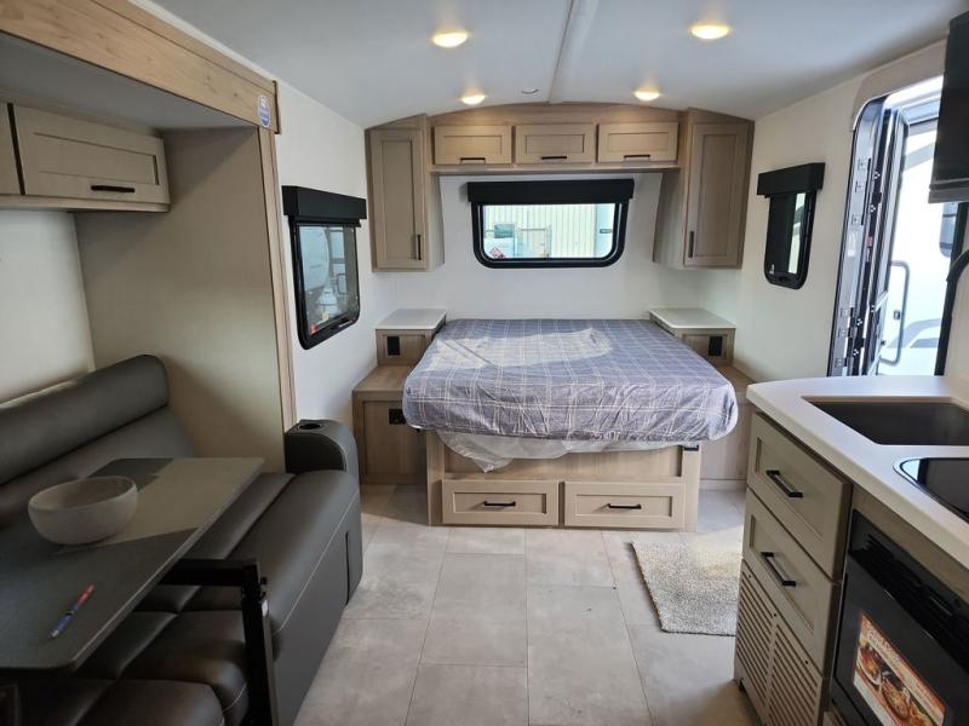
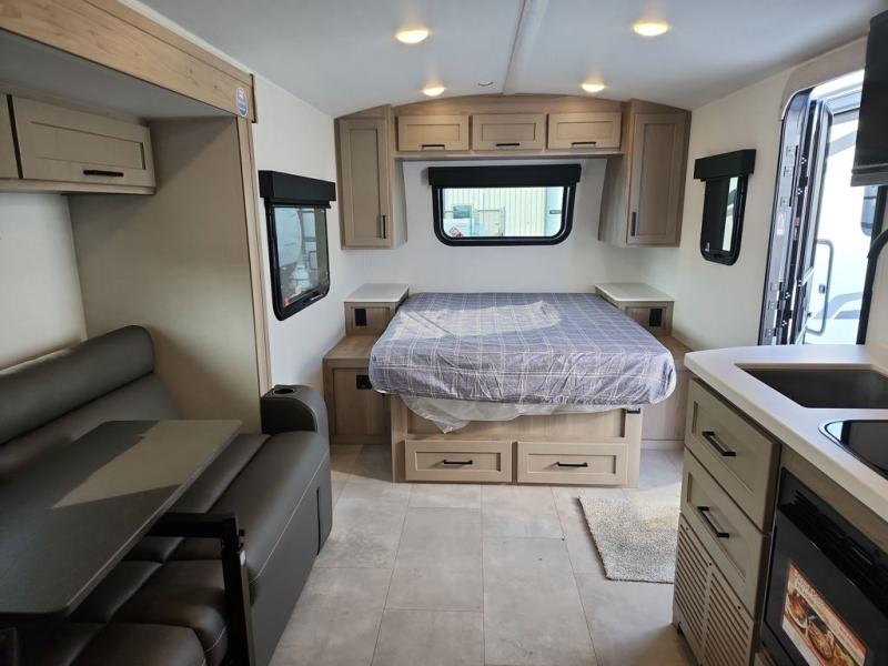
- pen [48,584,94,639]
- bowl [27,476,139,546]
